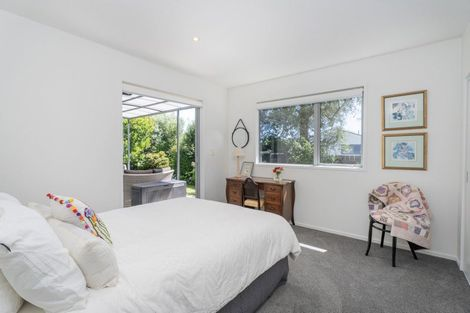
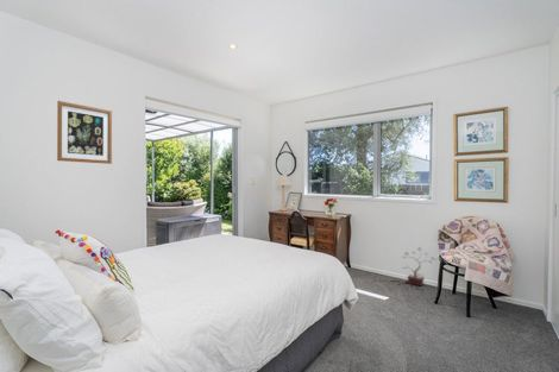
+ wall art [56,100,113,165]
+ potted plant [401,246,439,286]
